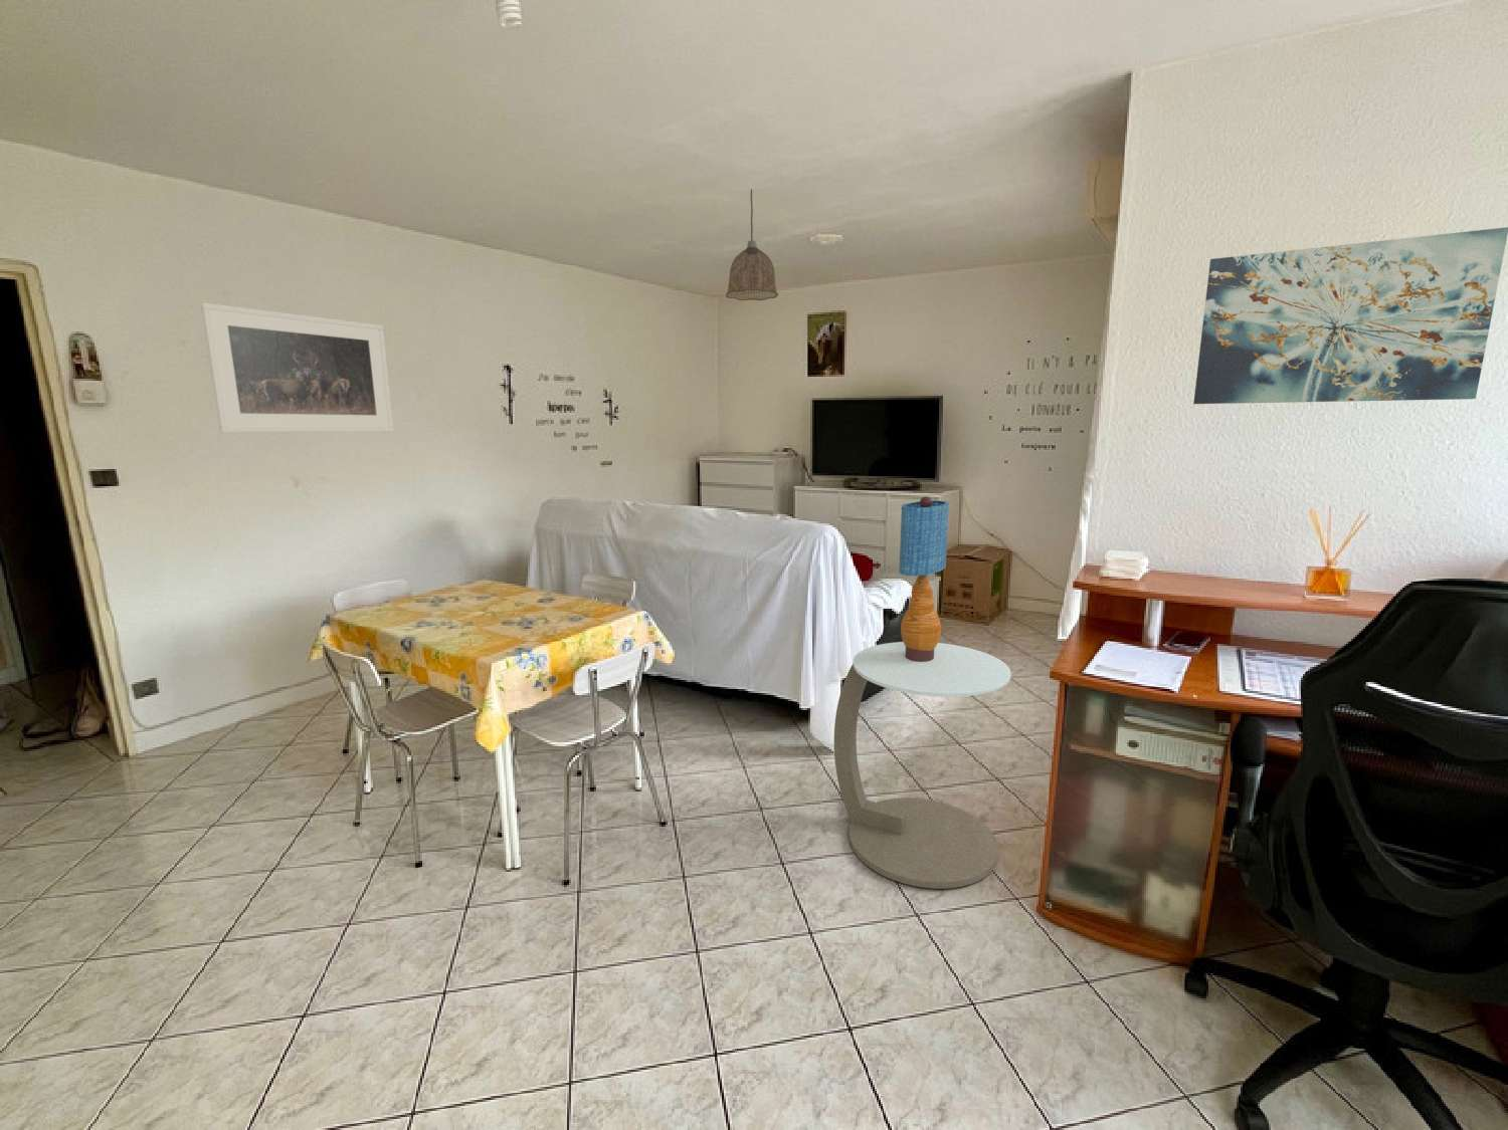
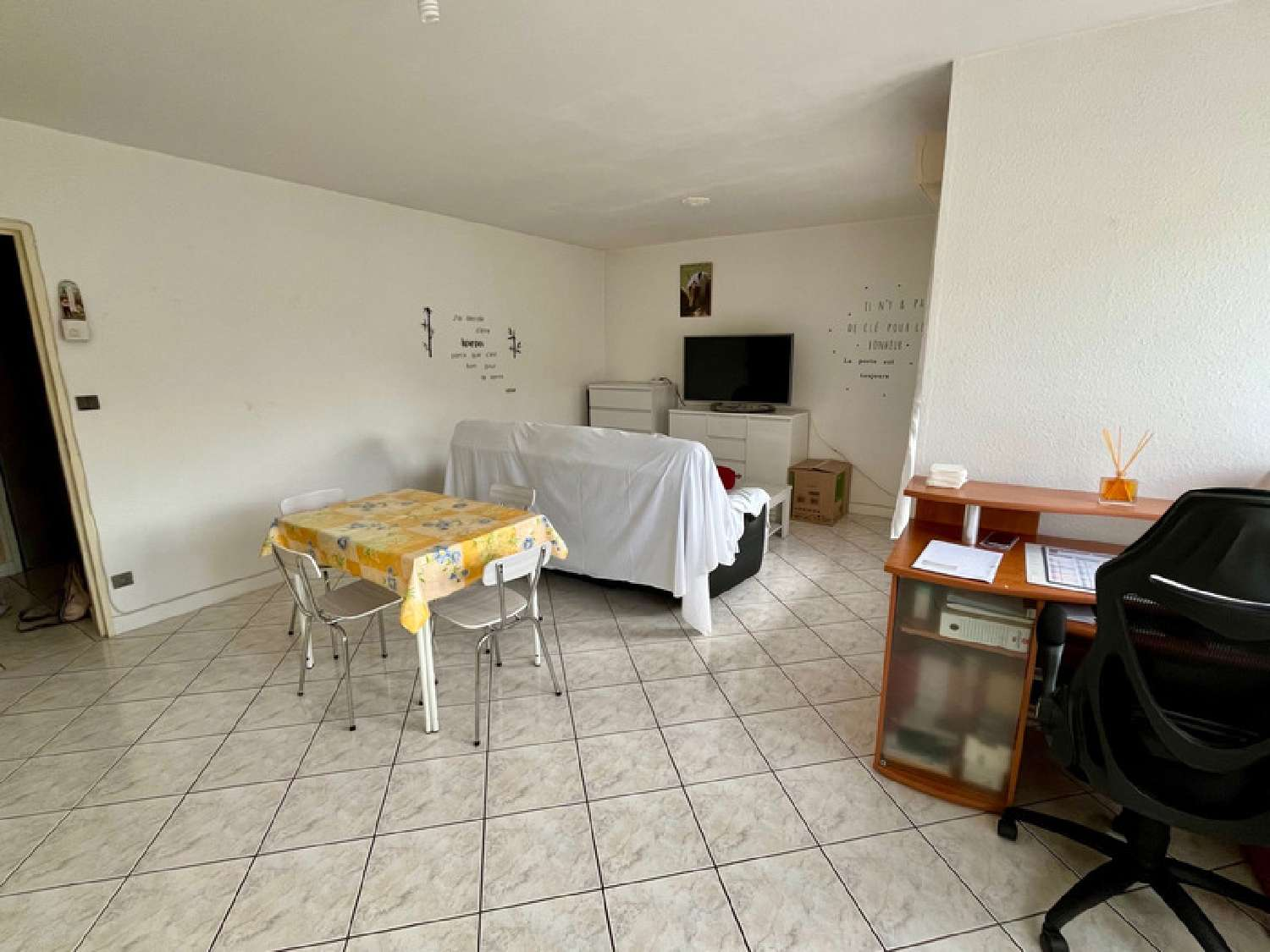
- table lamp [898,495,950,662]
- pendant lamp [724,188,779,301]
- side table [834,641,1013,890]
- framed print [199,301,395,434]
- wall art [1192,226,1508,405]
